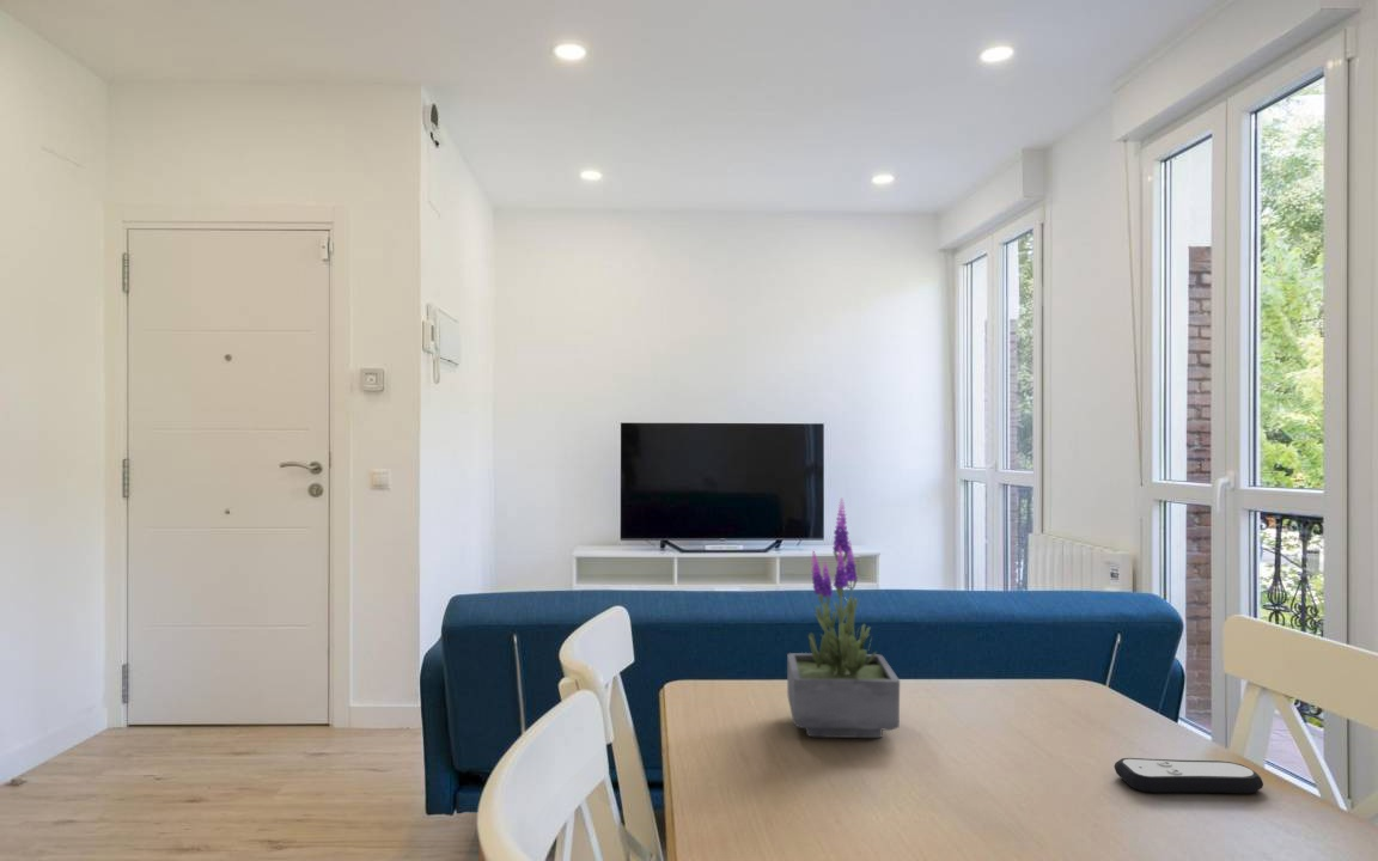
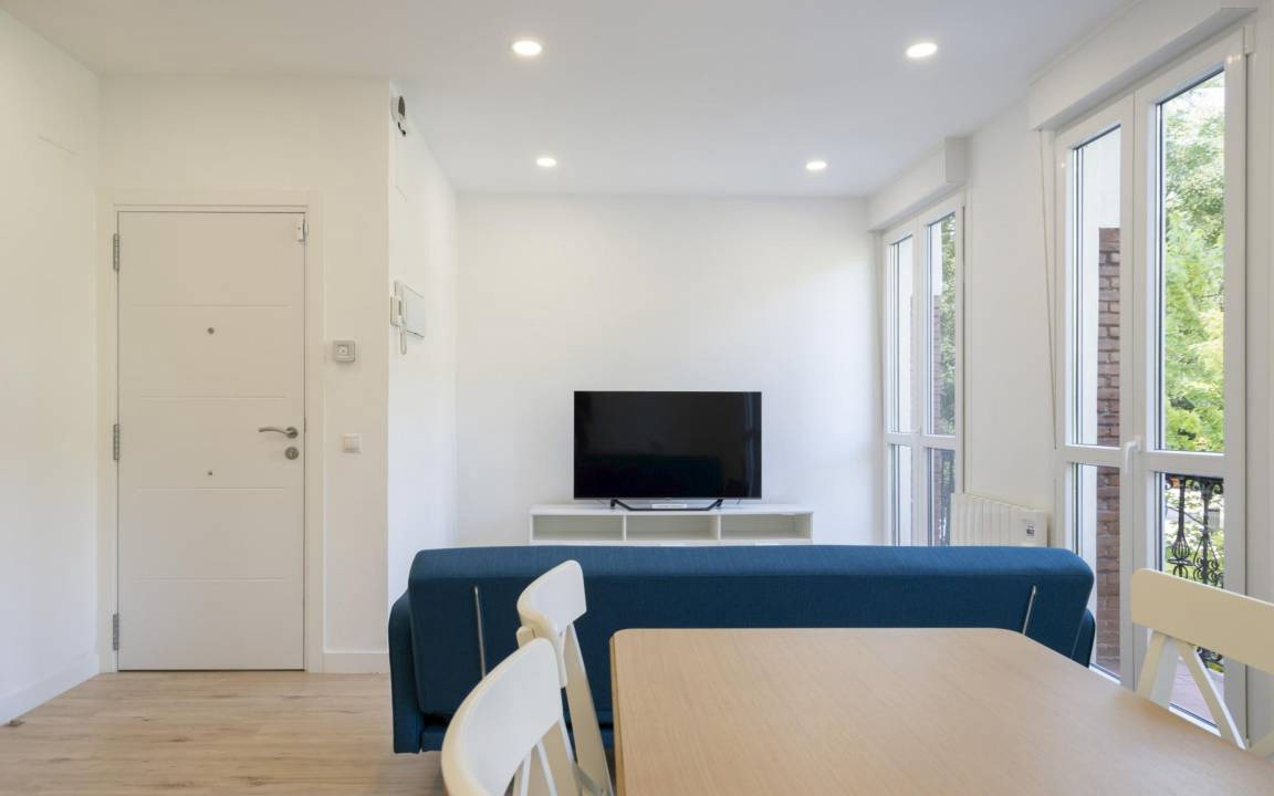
- remote control [1112,757,1264,795]
- potted plant [786,497,901,739]
